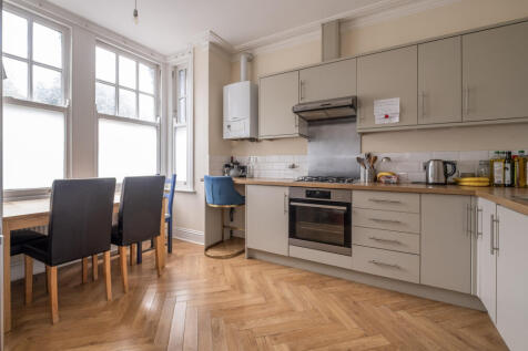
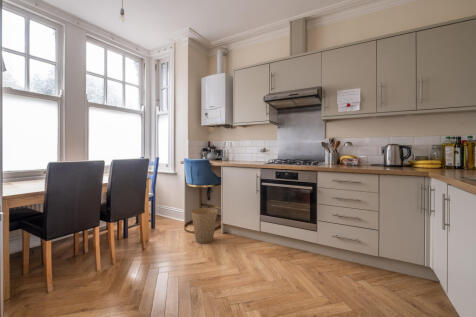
+ trash can [190,207,219,244]
